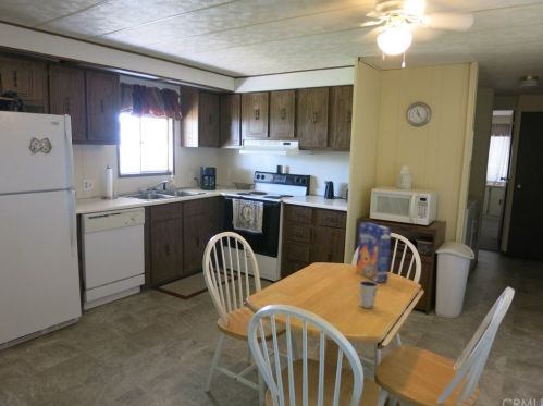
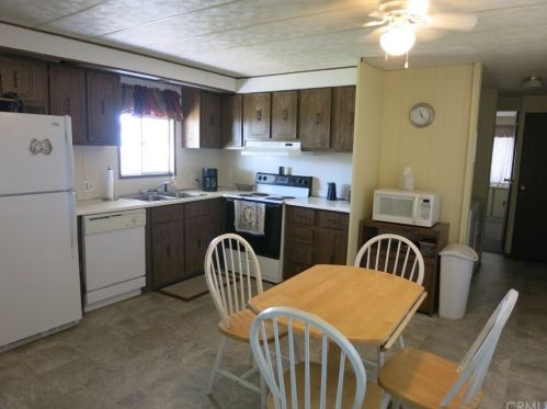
- cereal box [356,221,392,283]
- dixie cup [358,280,379,309]
